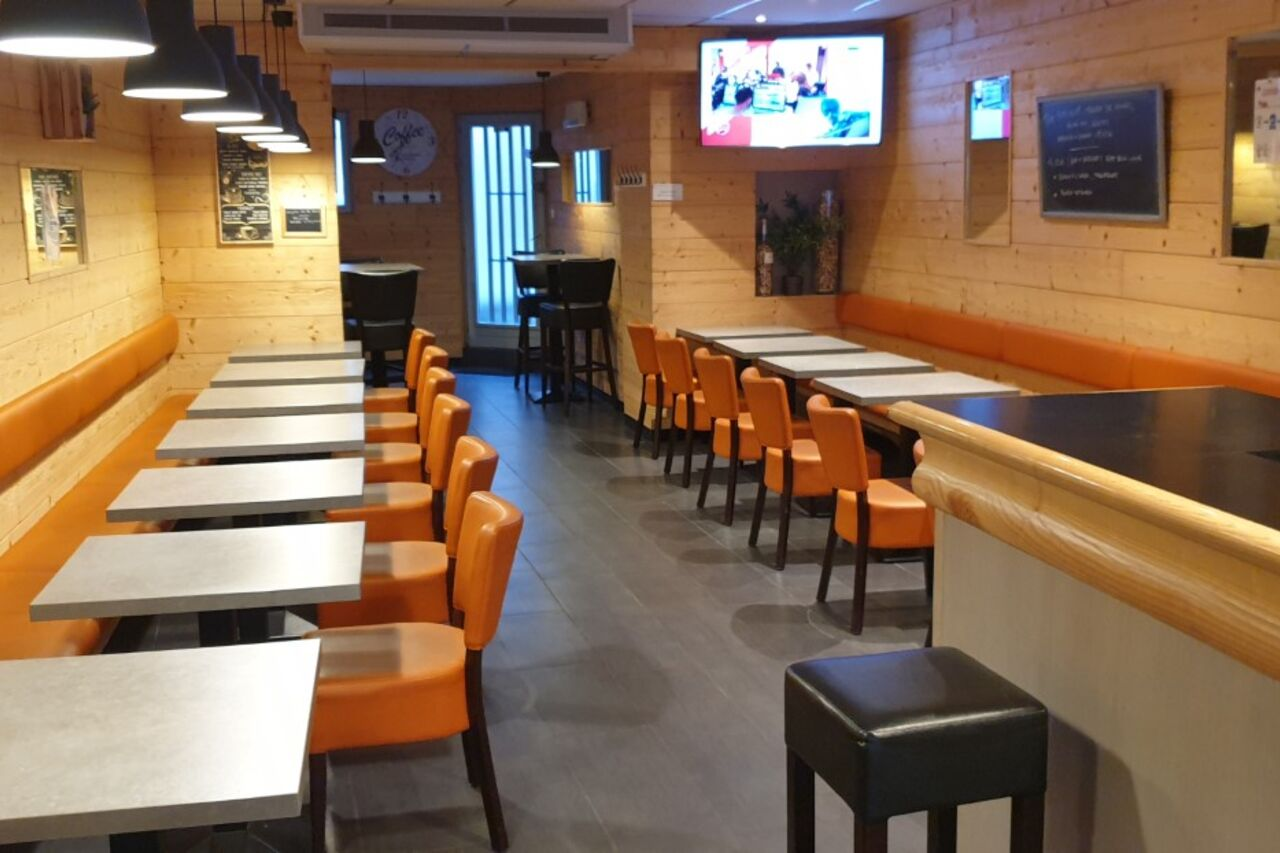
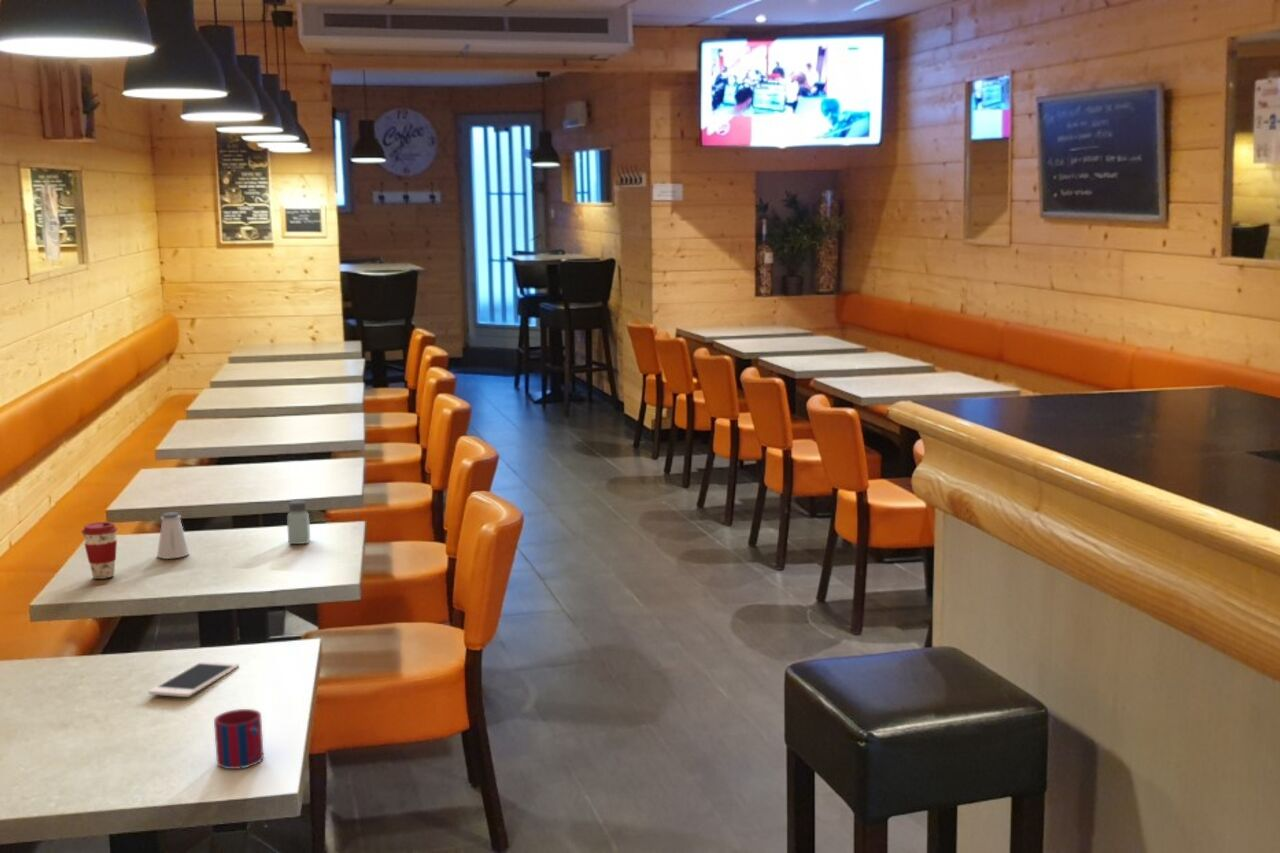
+ saltshaker [156,511,191,560]
+ saltshaker [286,499,311,545]
+ coffee cup [81,521,119,580]
+ cell phone [148,660,240,698]
+ mug [213,708,265,770]
